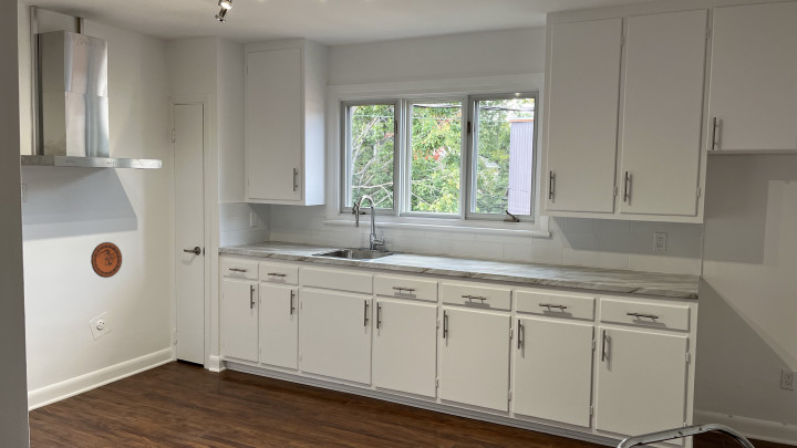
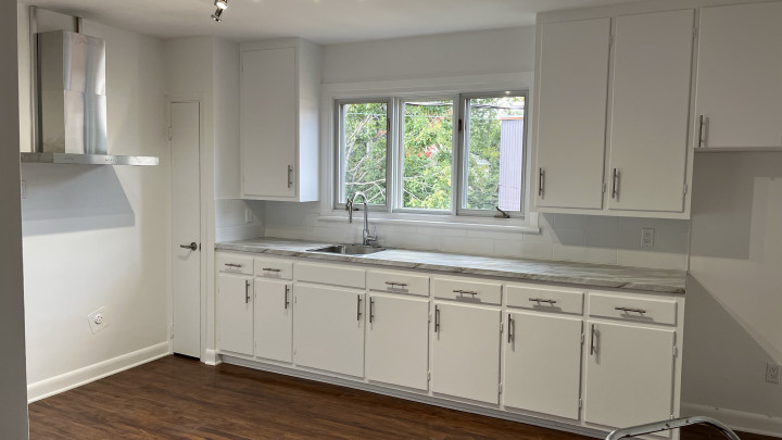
- decorative plate [90,241,123,279]
